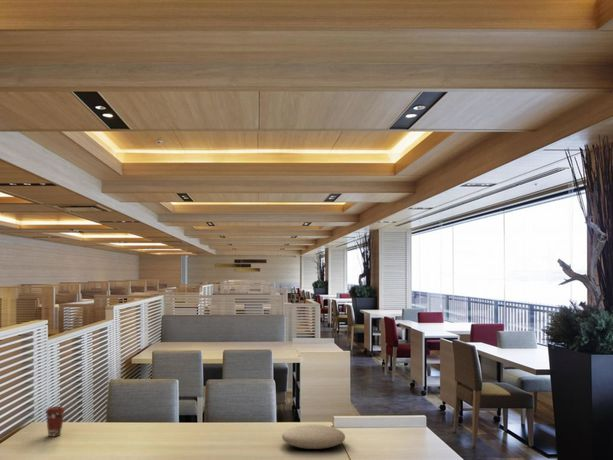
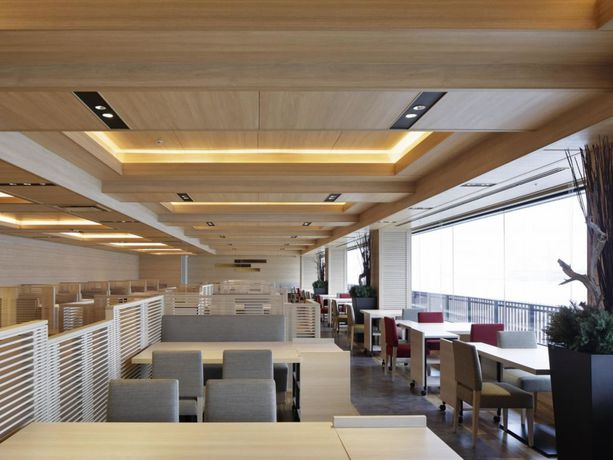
- coffee cup [44,405,66,437]
- plate [281,424,346,450]
